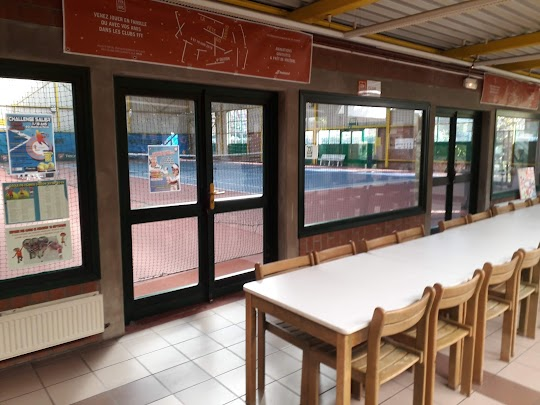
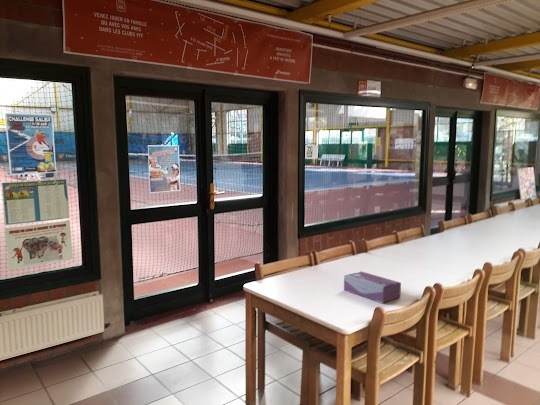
+ tissue box [343,270,402,304]
